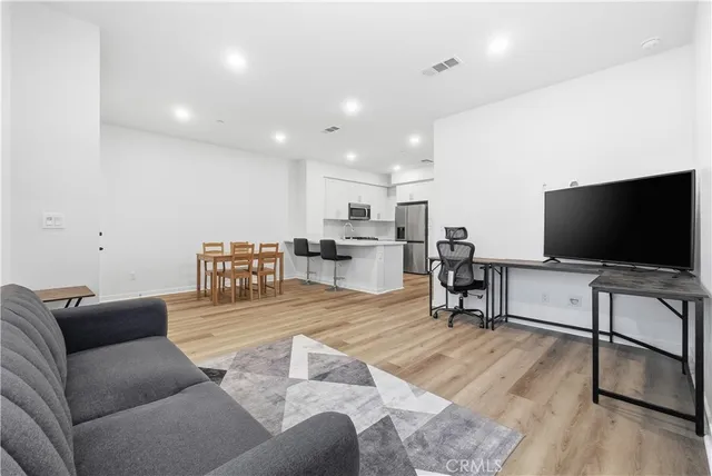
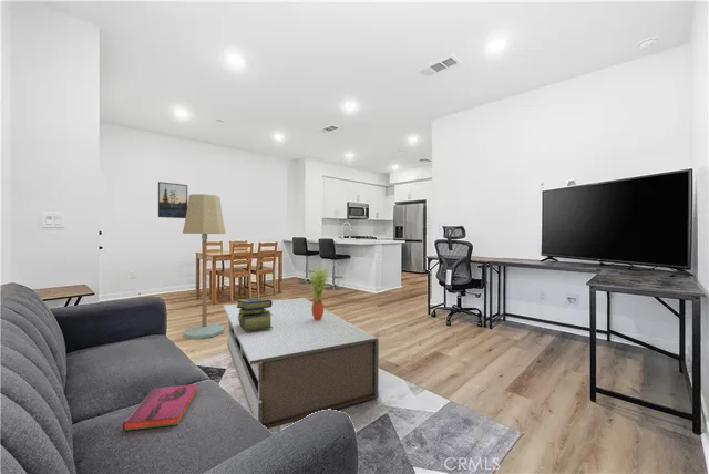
+ floor lamp [182,193,227,340]
+ potted plant [307,264,331,320]
+ stack of books [235,297,273,332]
+ hardback book [122,383,198,432]
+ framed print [157,181,188,219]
+ coffee table [223,297,380,430]
